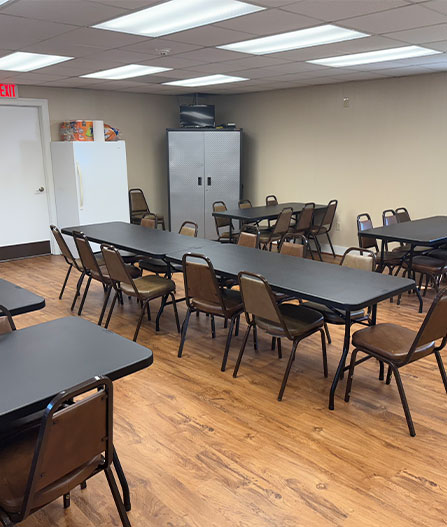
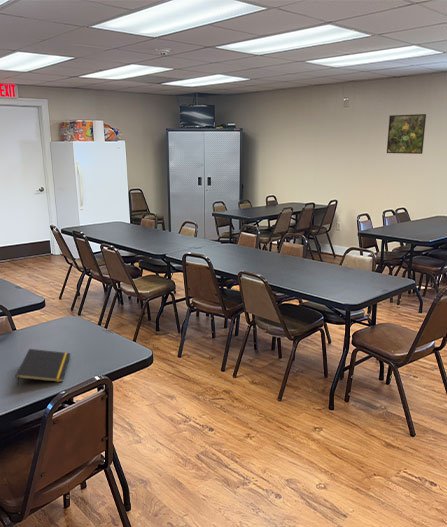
+ notepad [15,348,72,388]
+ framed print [386,113,427,155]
